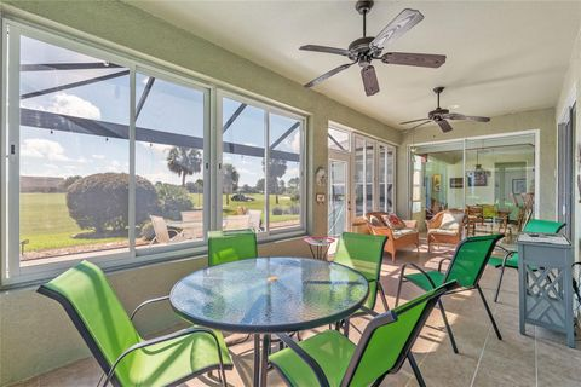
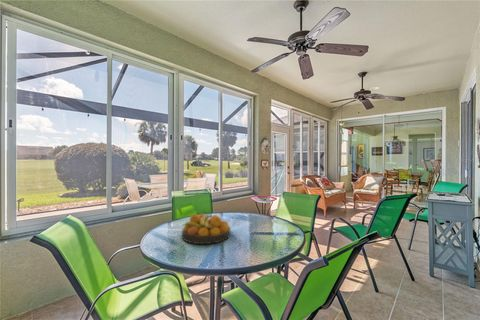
+ fruit bowl [181,213,232,245]
